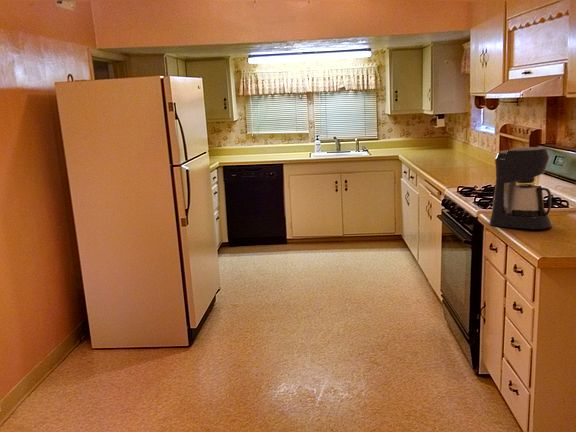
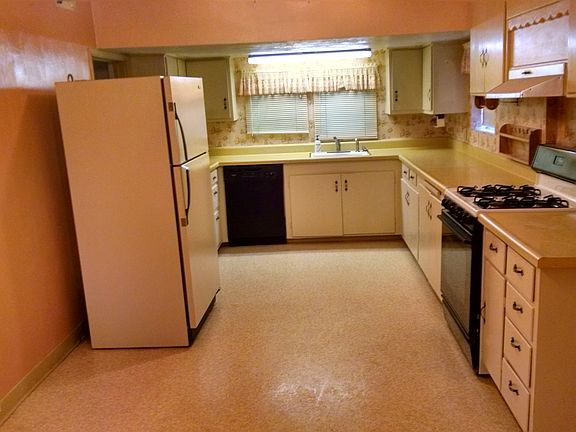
- coffee maker [489,146,553,230]
